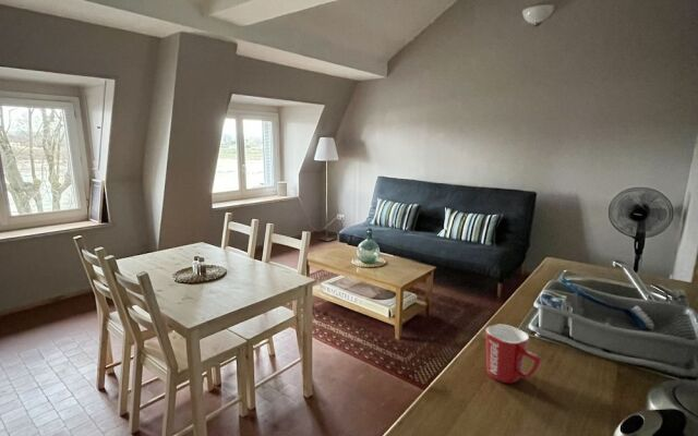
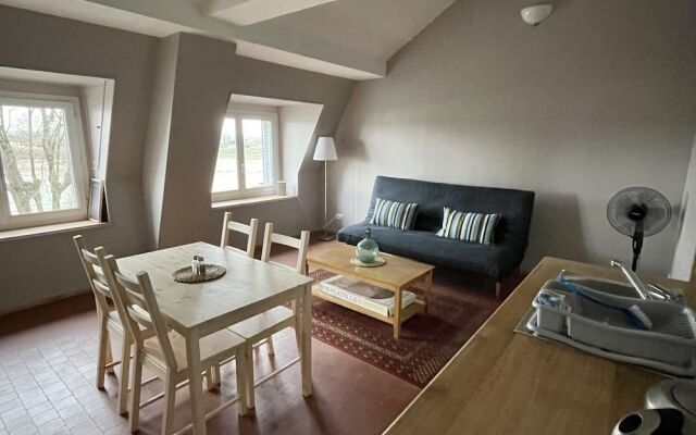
- mug [485,324,543,384]
